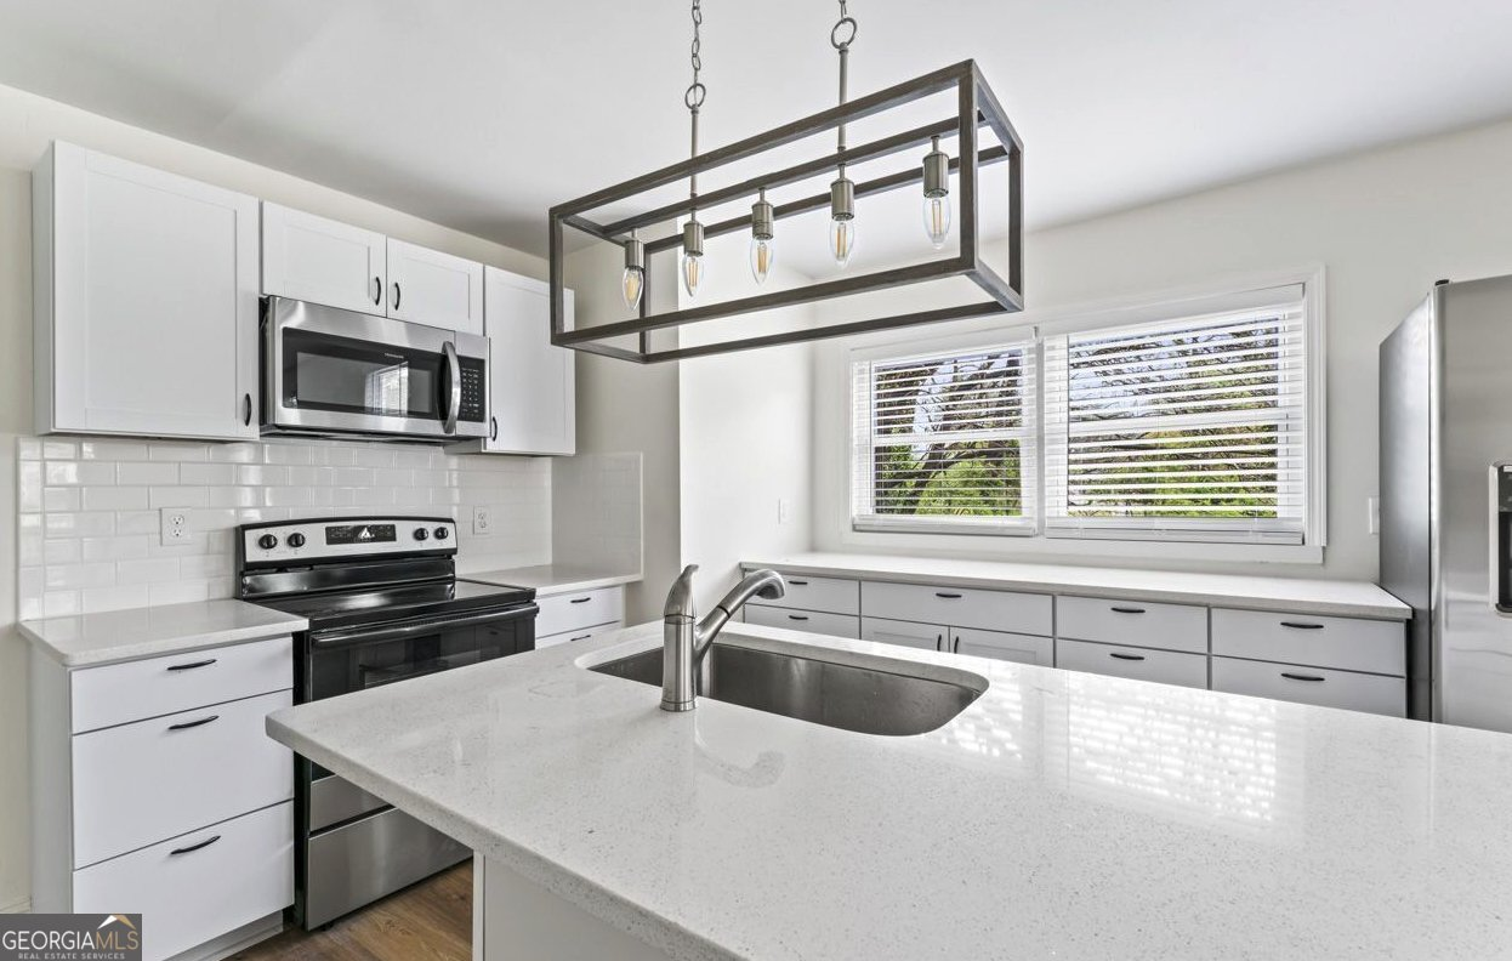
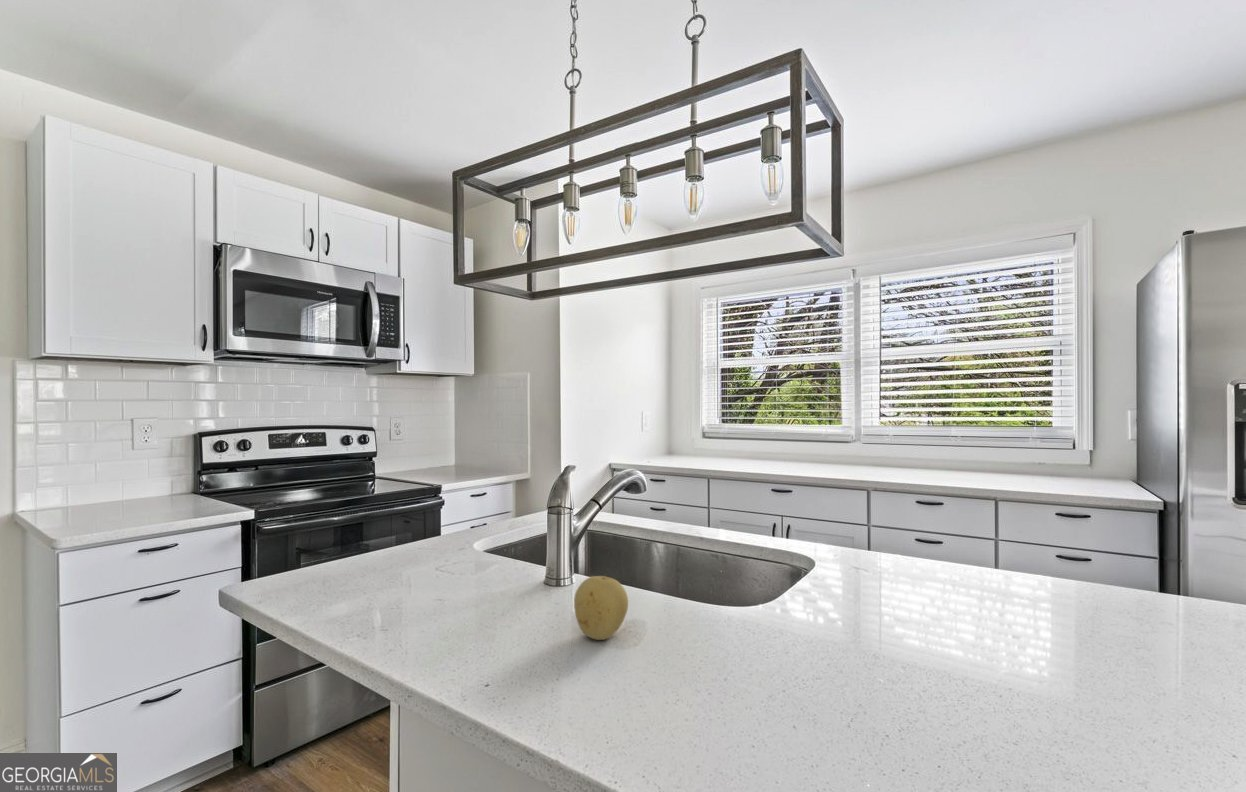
+ fruit [573,575,629,641]
